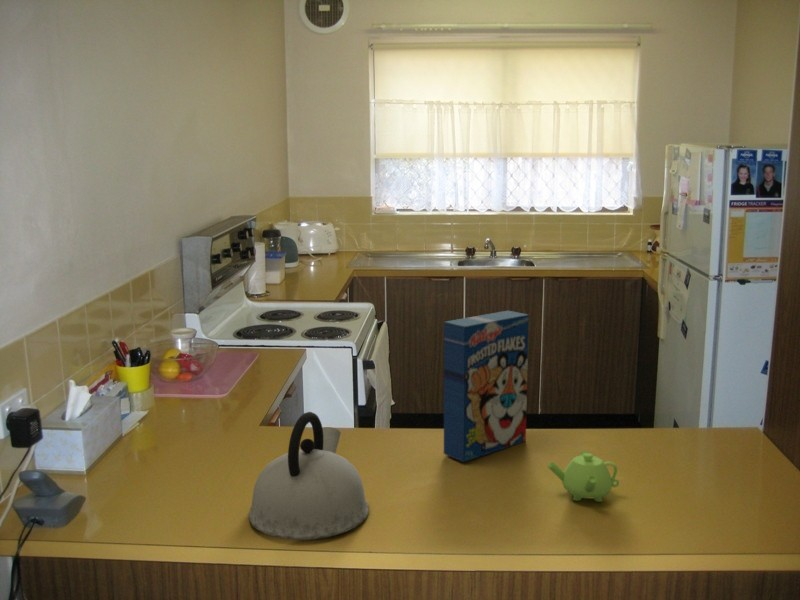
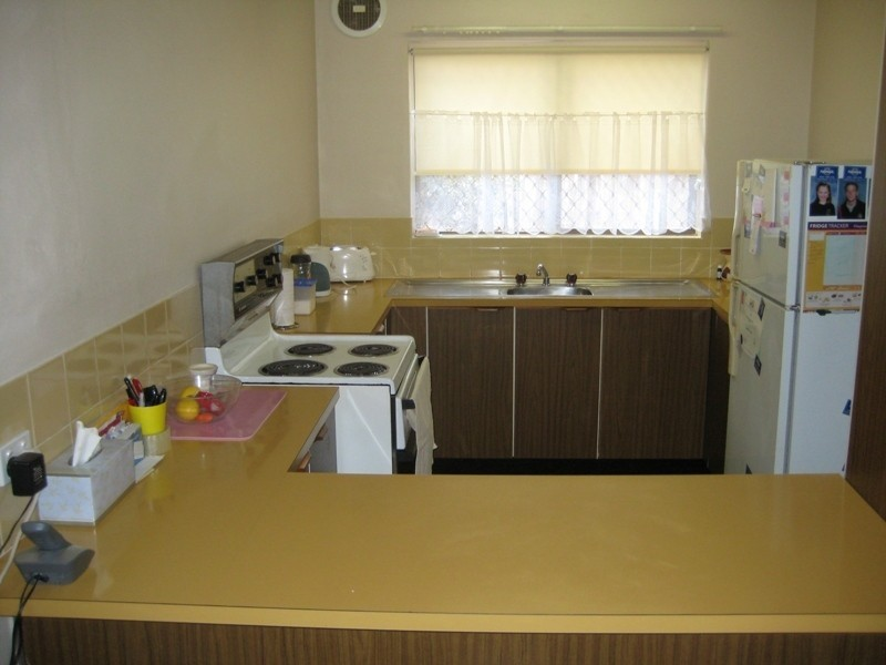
- teapot [547,450,620,503]
- kettle [248,411,370,541]
- cereal box [443,310,530,463]
